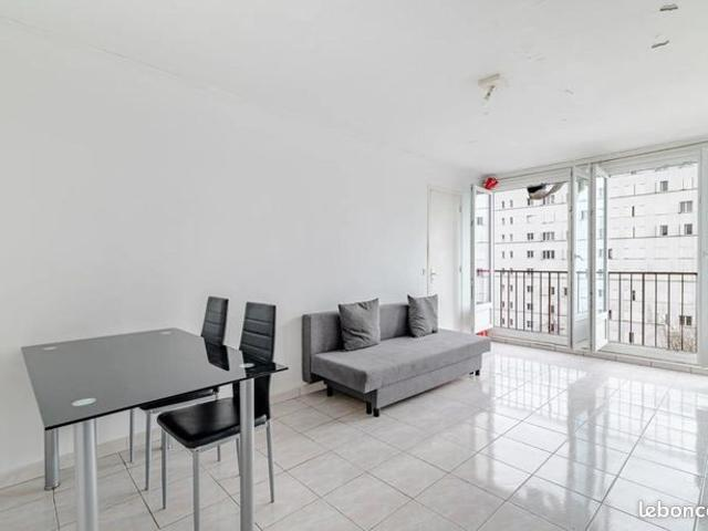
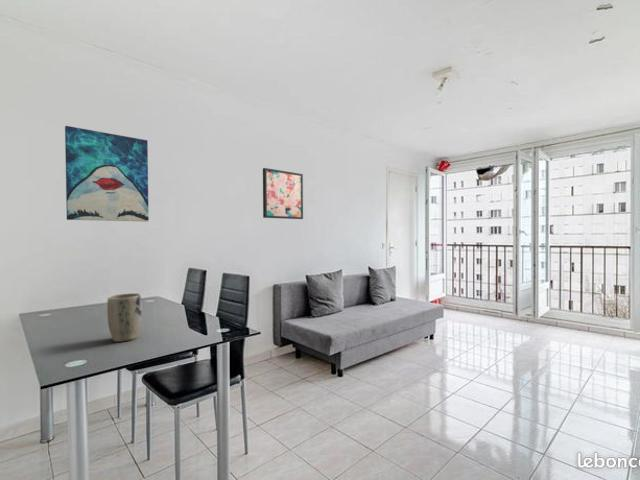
+ plant pot [106,292,143,343]
+ wall art [64,125,150,223]
+ wall art [262,167,304,220]
